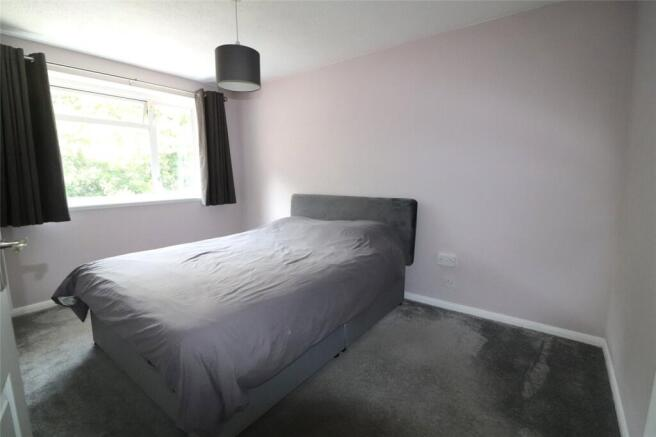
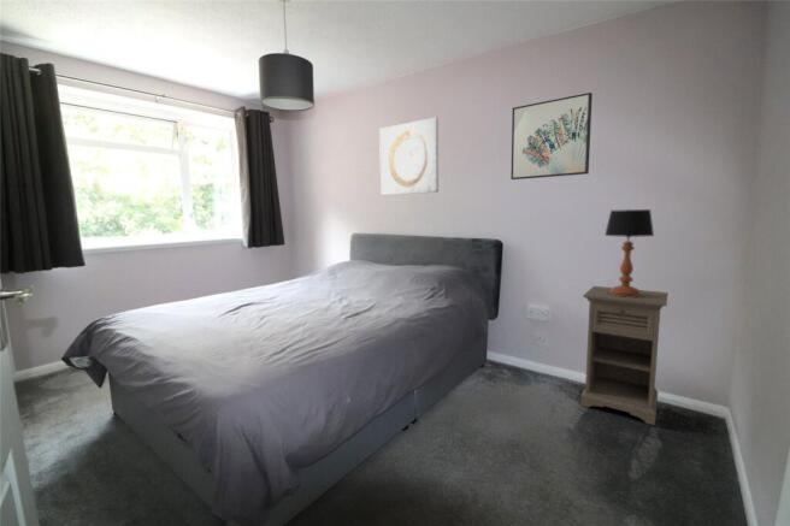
+ nightstand [579,285,670,426]
+ wall art [378,116,440,196]
+ table lamp [603,208,655,297]
+ wall art [509,91,594,181]
